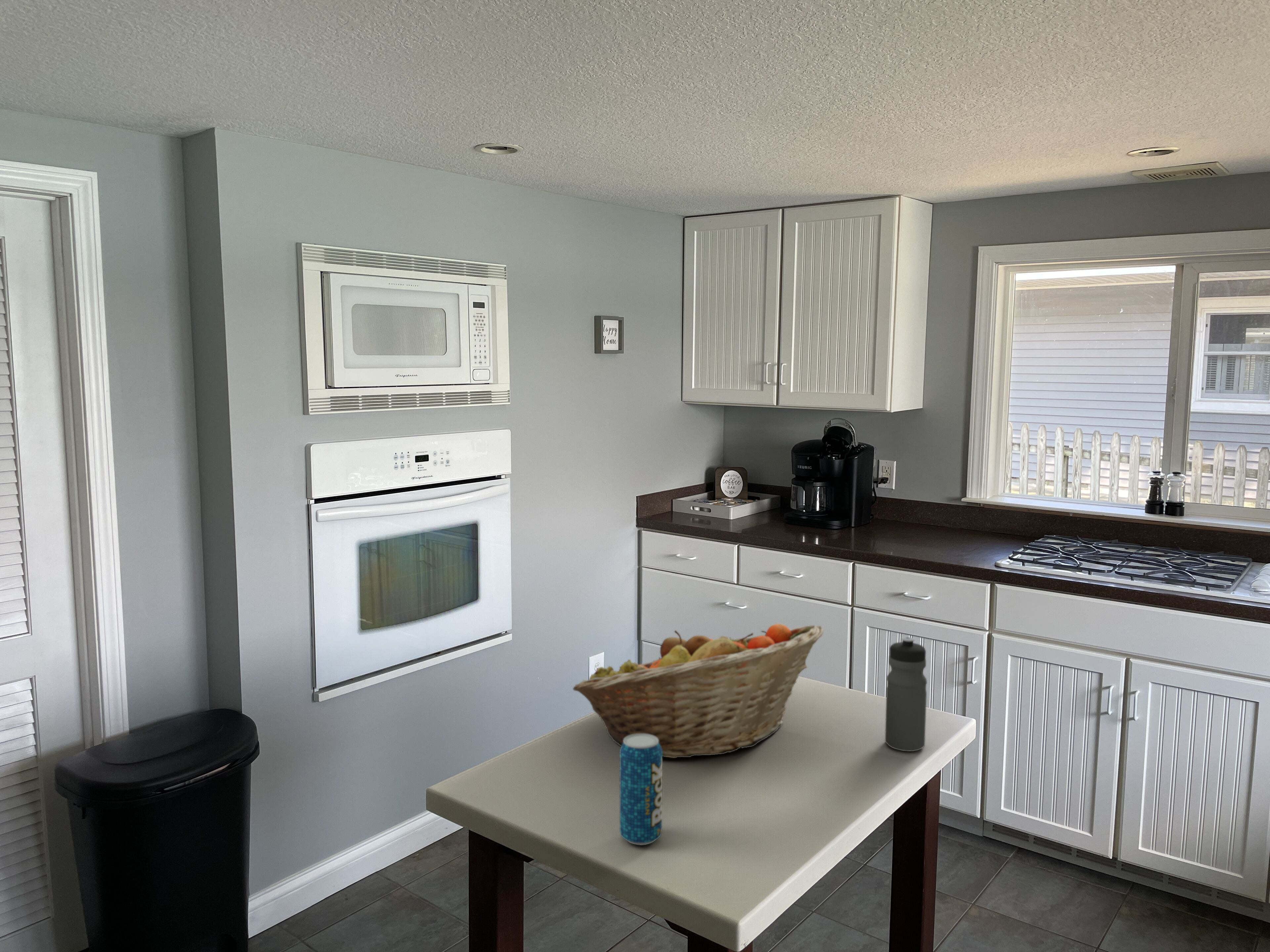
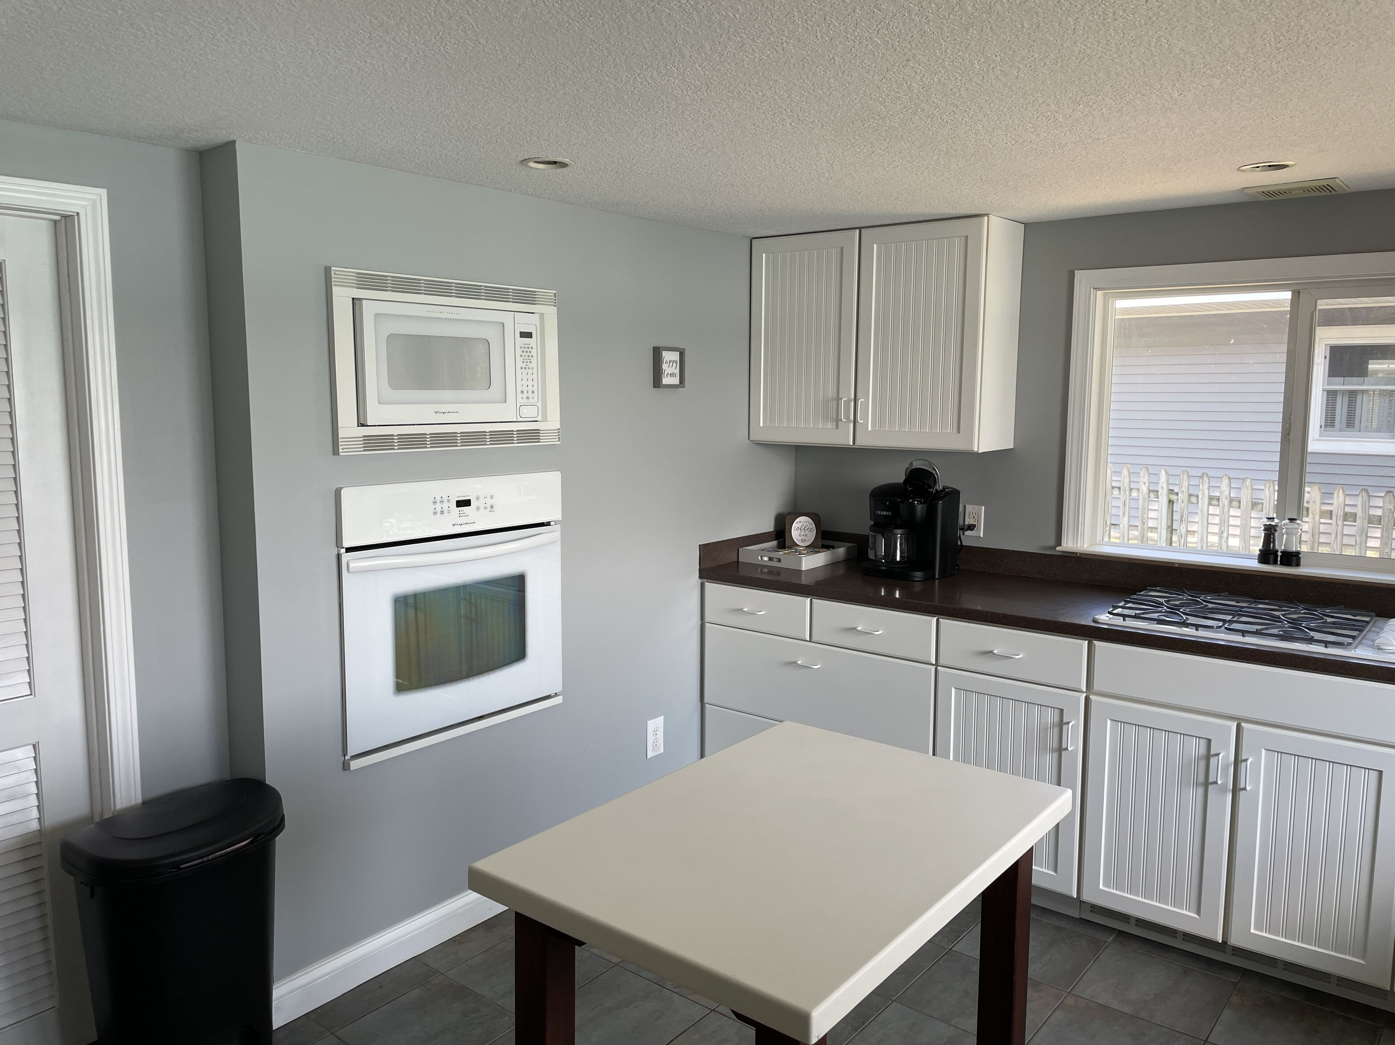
- beverage can [619,734,663,846]
- fruit basket [572,623,824,758]
- water bottle [885,637,927,752]
